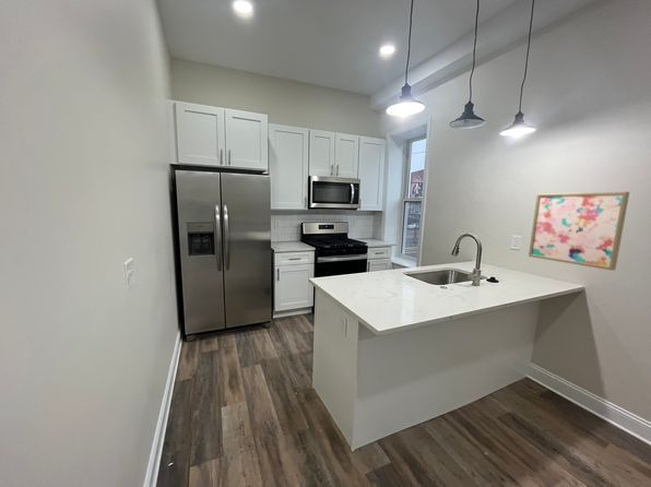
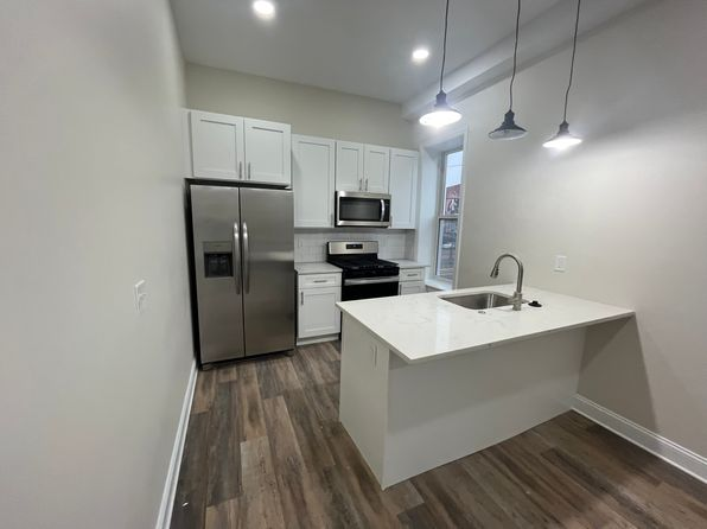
- wall art [528,191,630,272]
